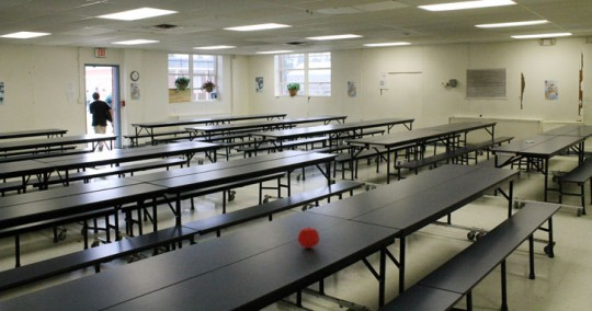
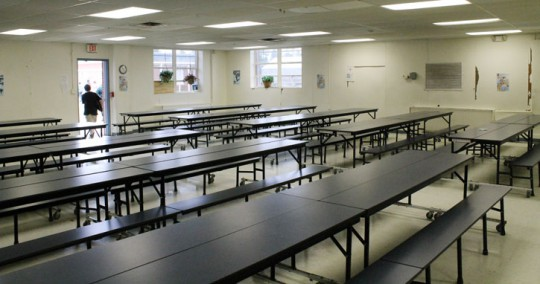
- apple [296,226,321,250]
